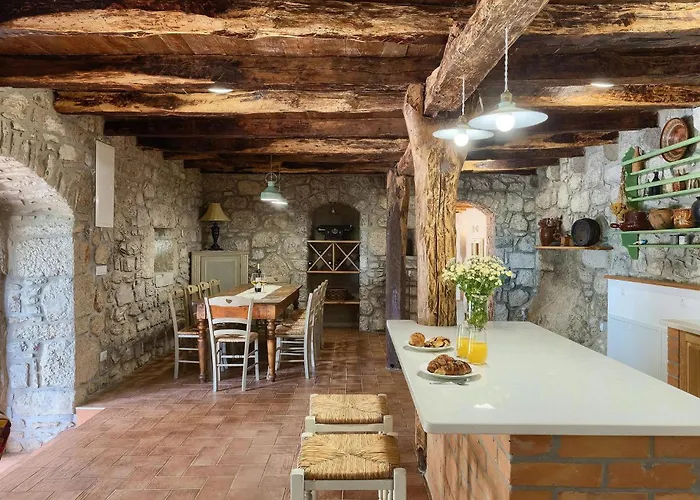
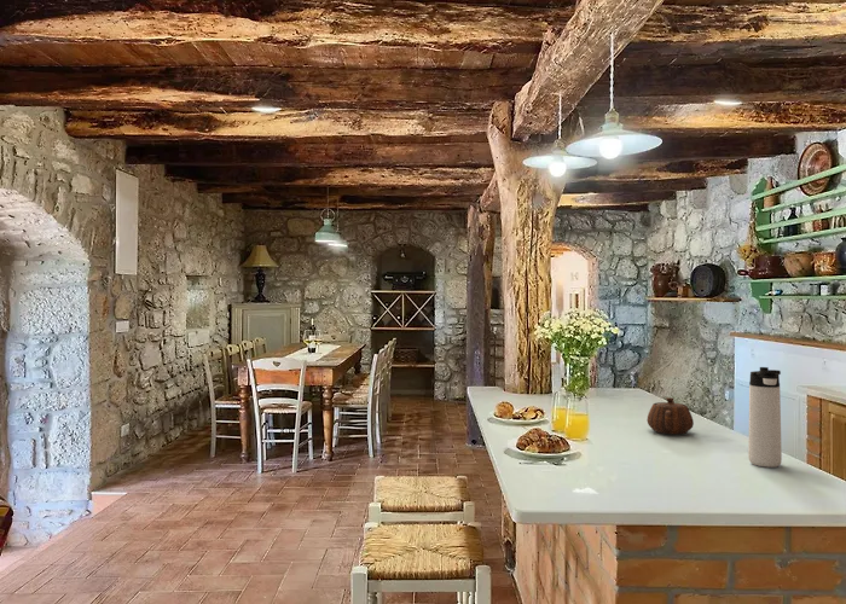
+ thermos bottle [747,366,783,469]
+ teapot [645,396,695,435]
